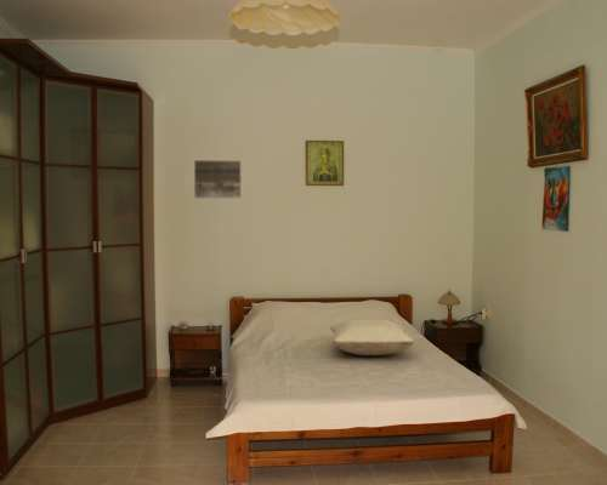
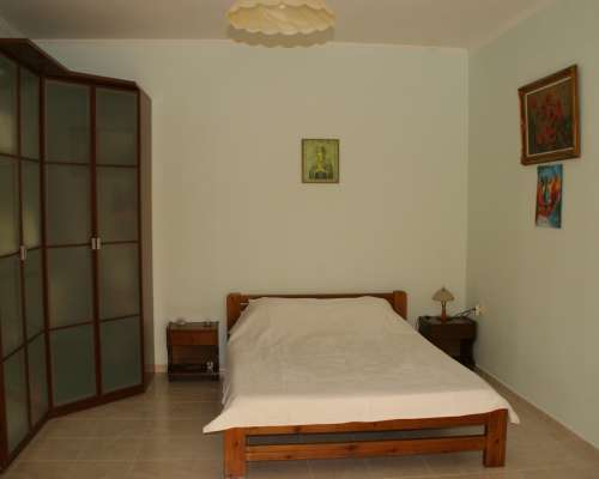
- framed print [193,159,243,200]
- pillow [329,318,415,356]
